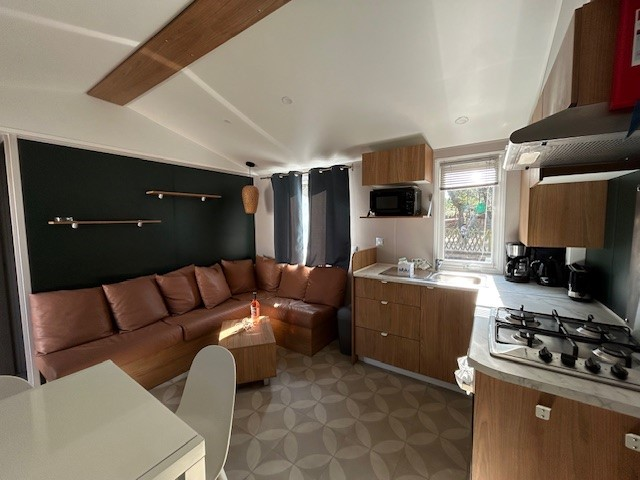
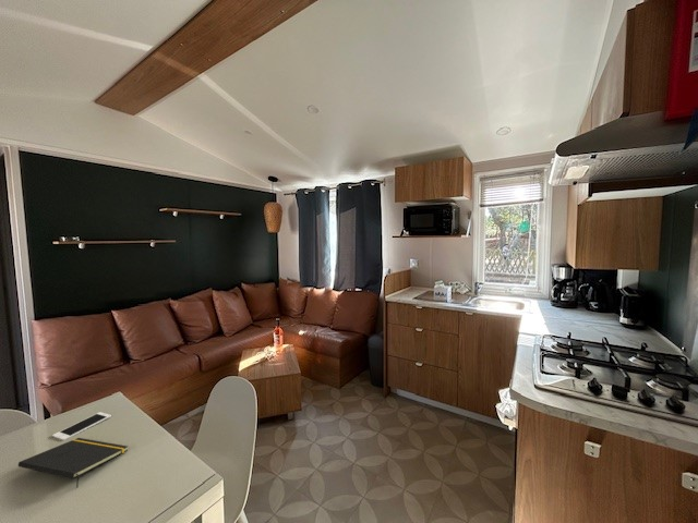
+ notepad [17,437,129,489]
+ cell phone [51,411,112,441]
